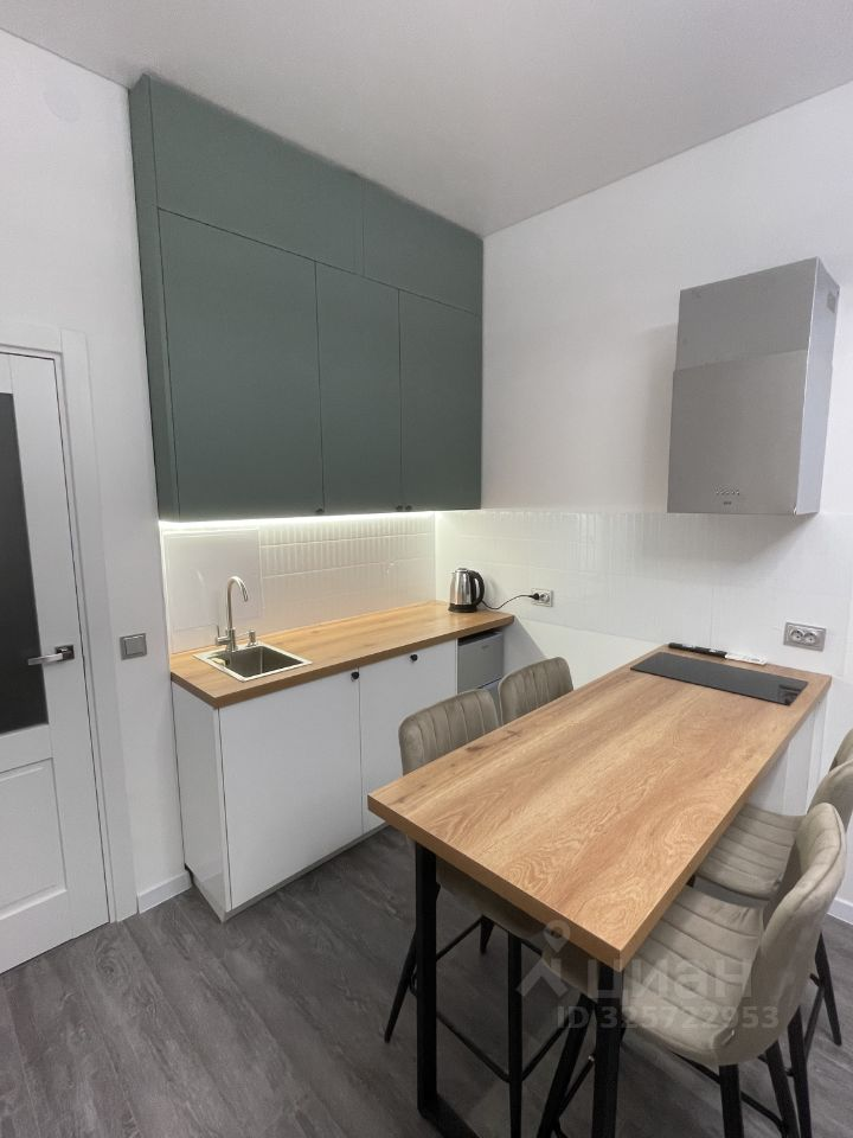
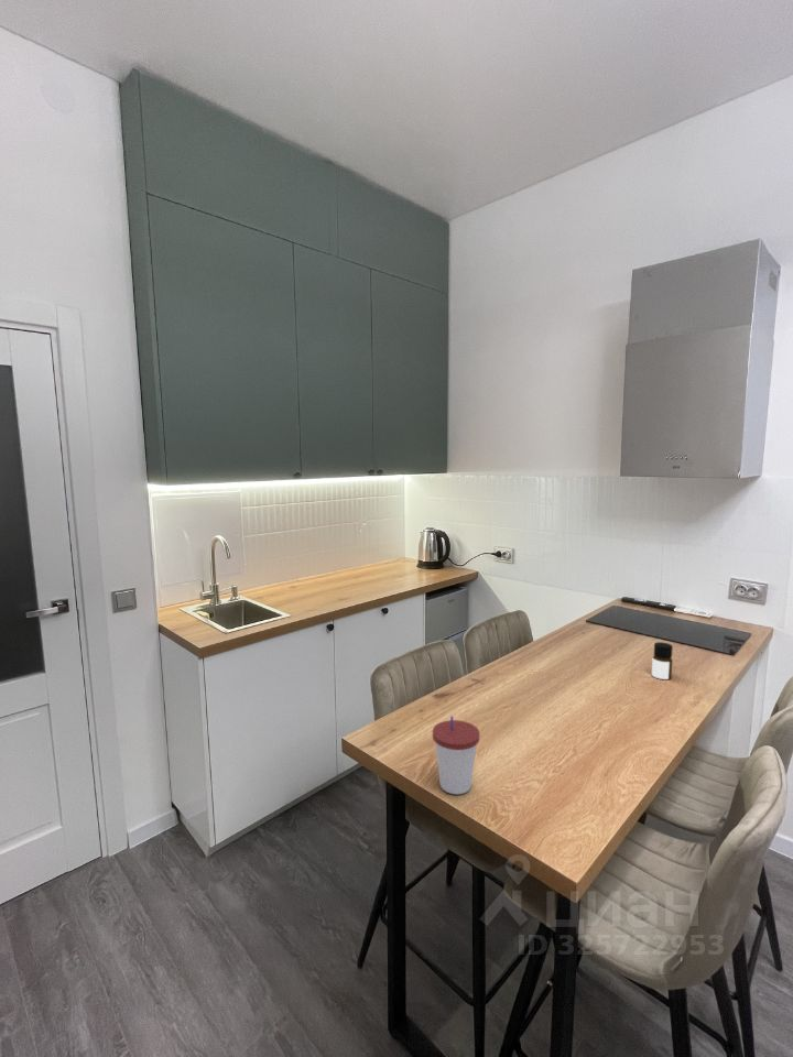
+ cup [432,715,480,795]
+ bottle [651,641,674,680]
